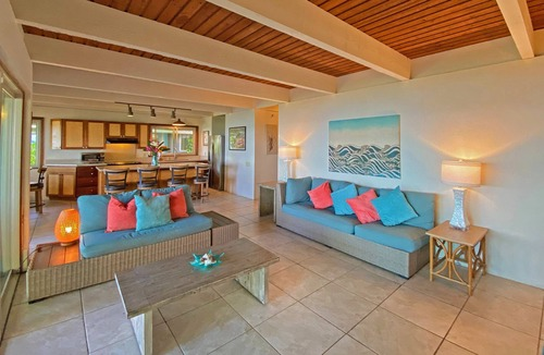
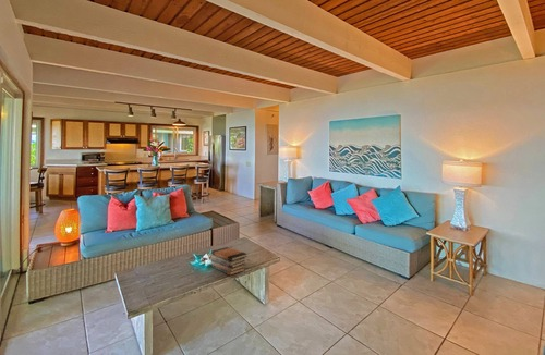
+ book stack [210,246,249,277]
